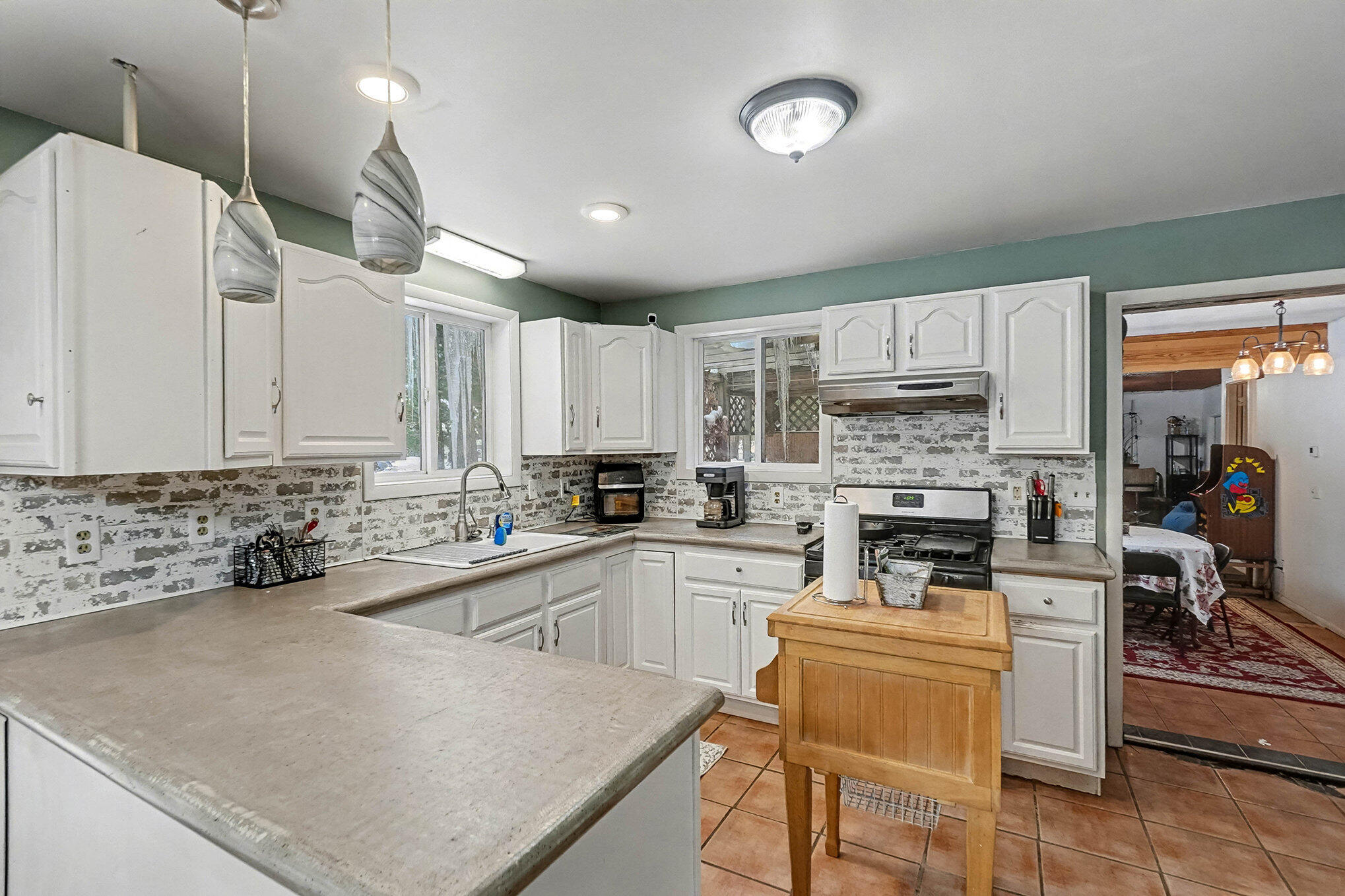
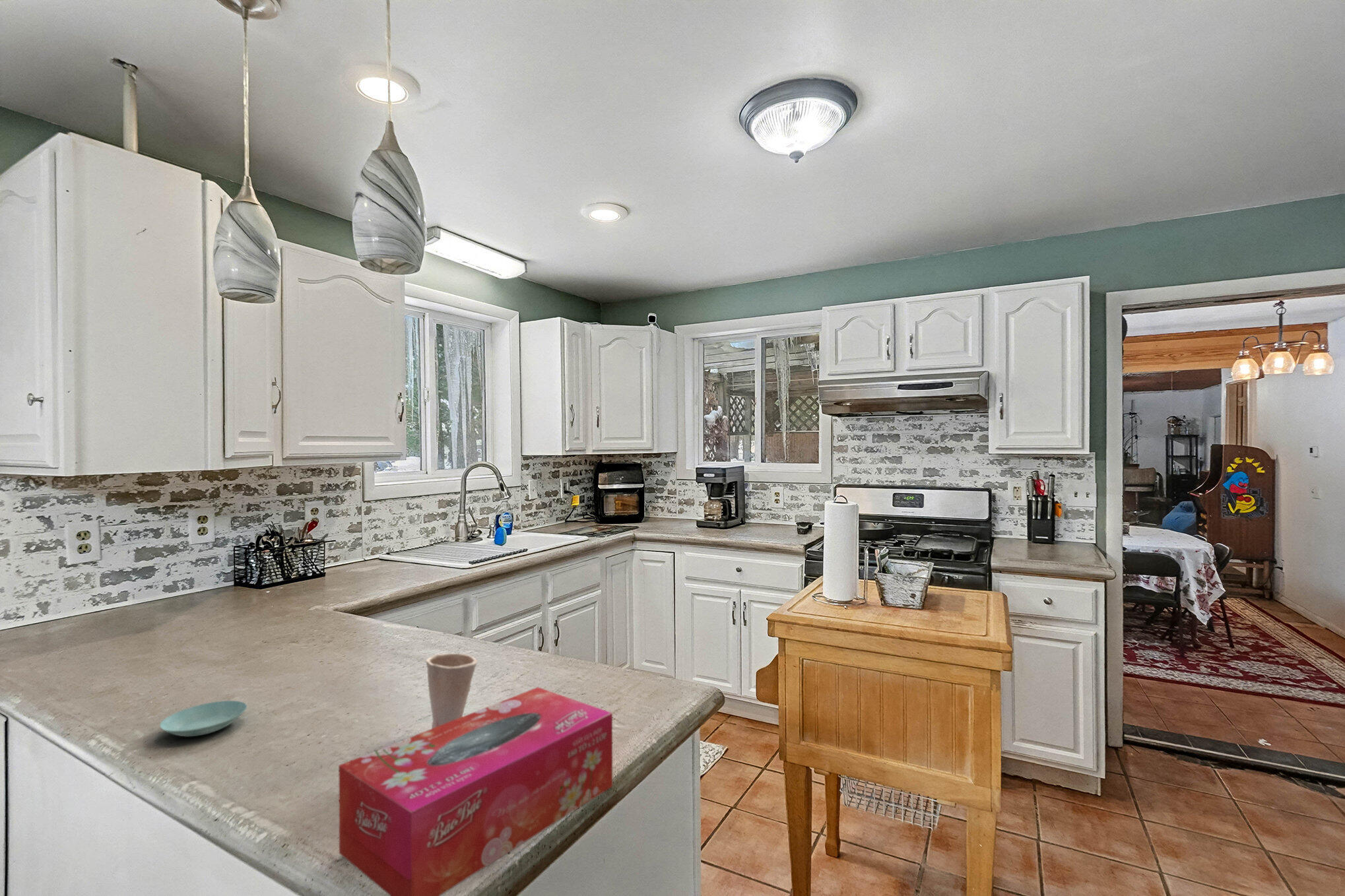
+ tissue box [338,687,613,896]
+ cup [425,653,478,729]
+ saucer [159,700,247,738]
